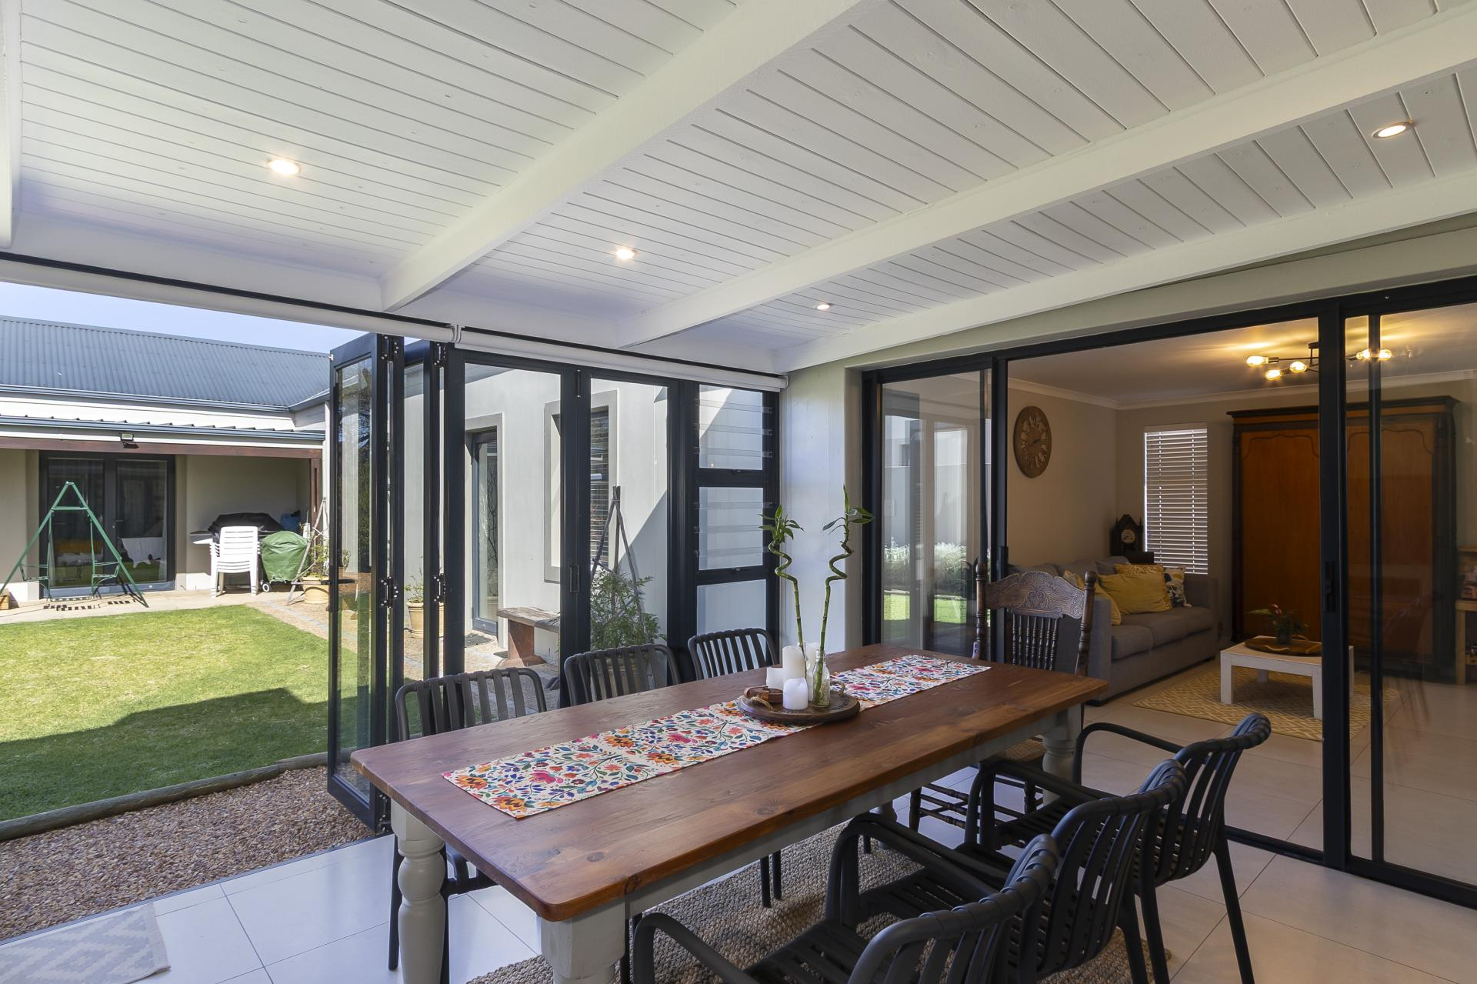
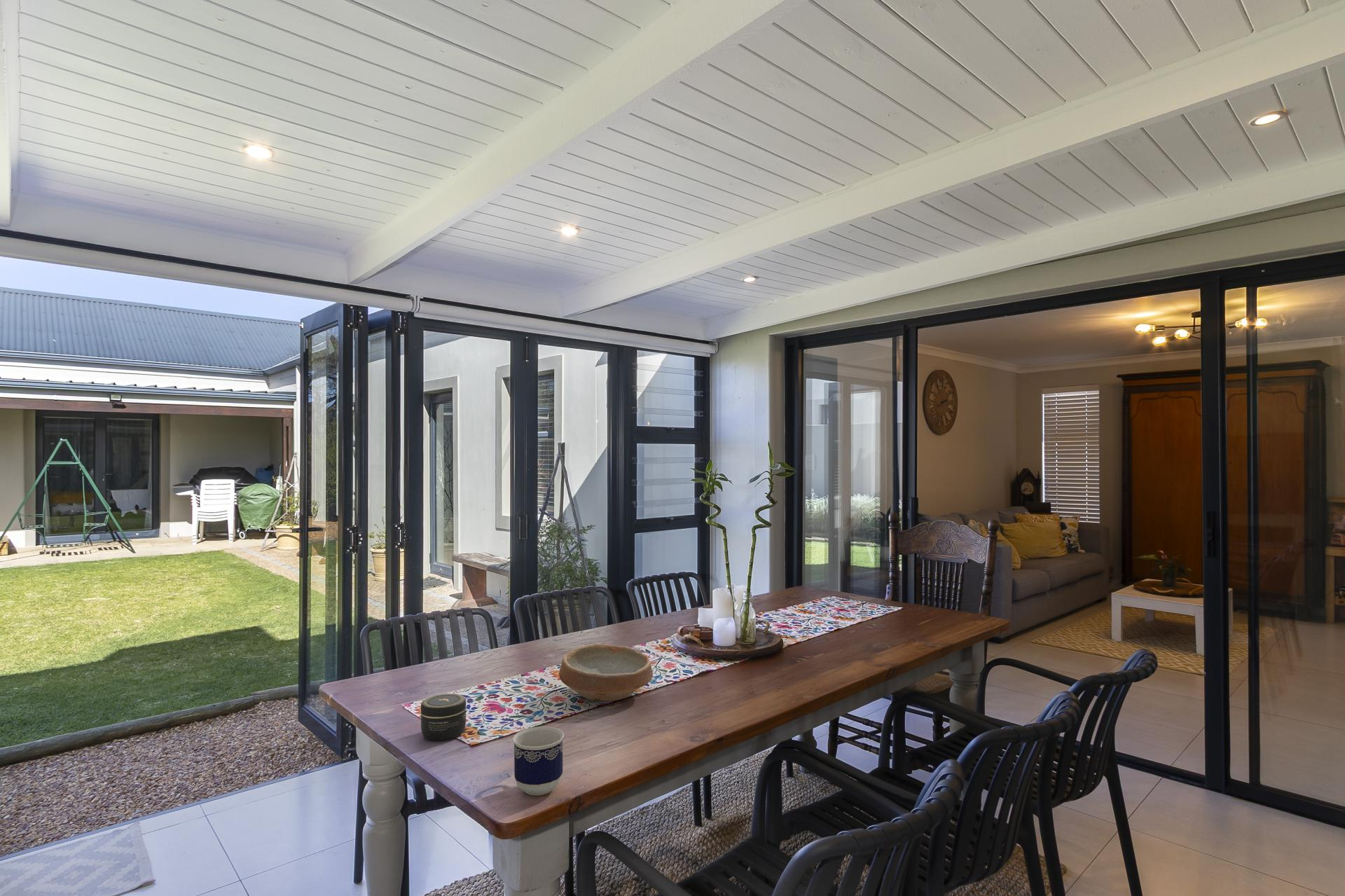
+ jar [420,693,467,742]
+ cup [512,726,565,796]
+ bowl [558,643,654,702]
